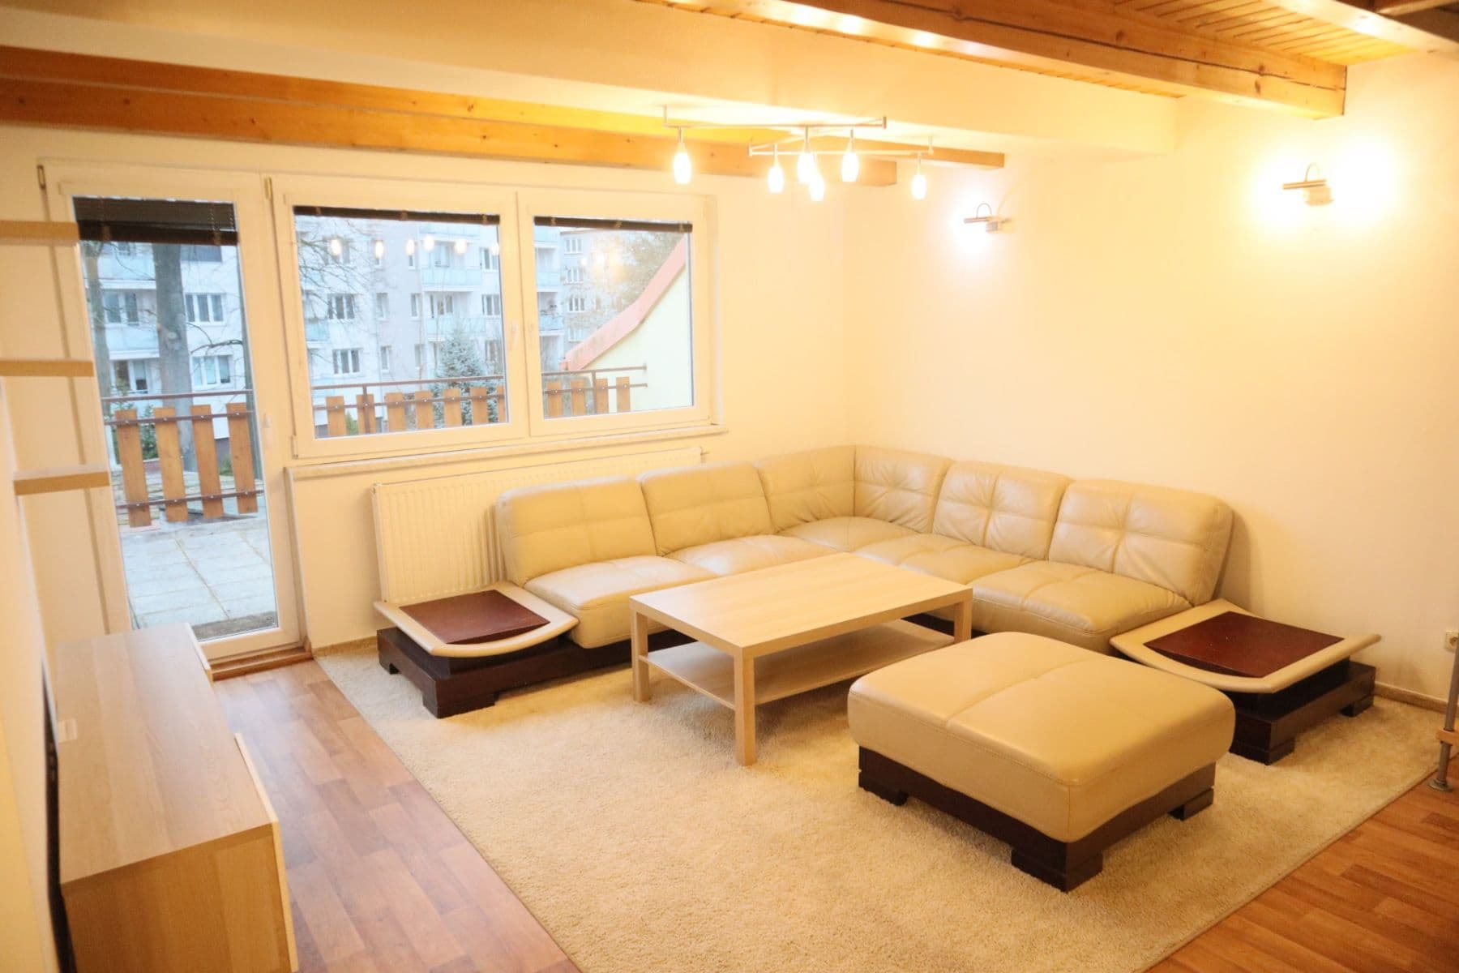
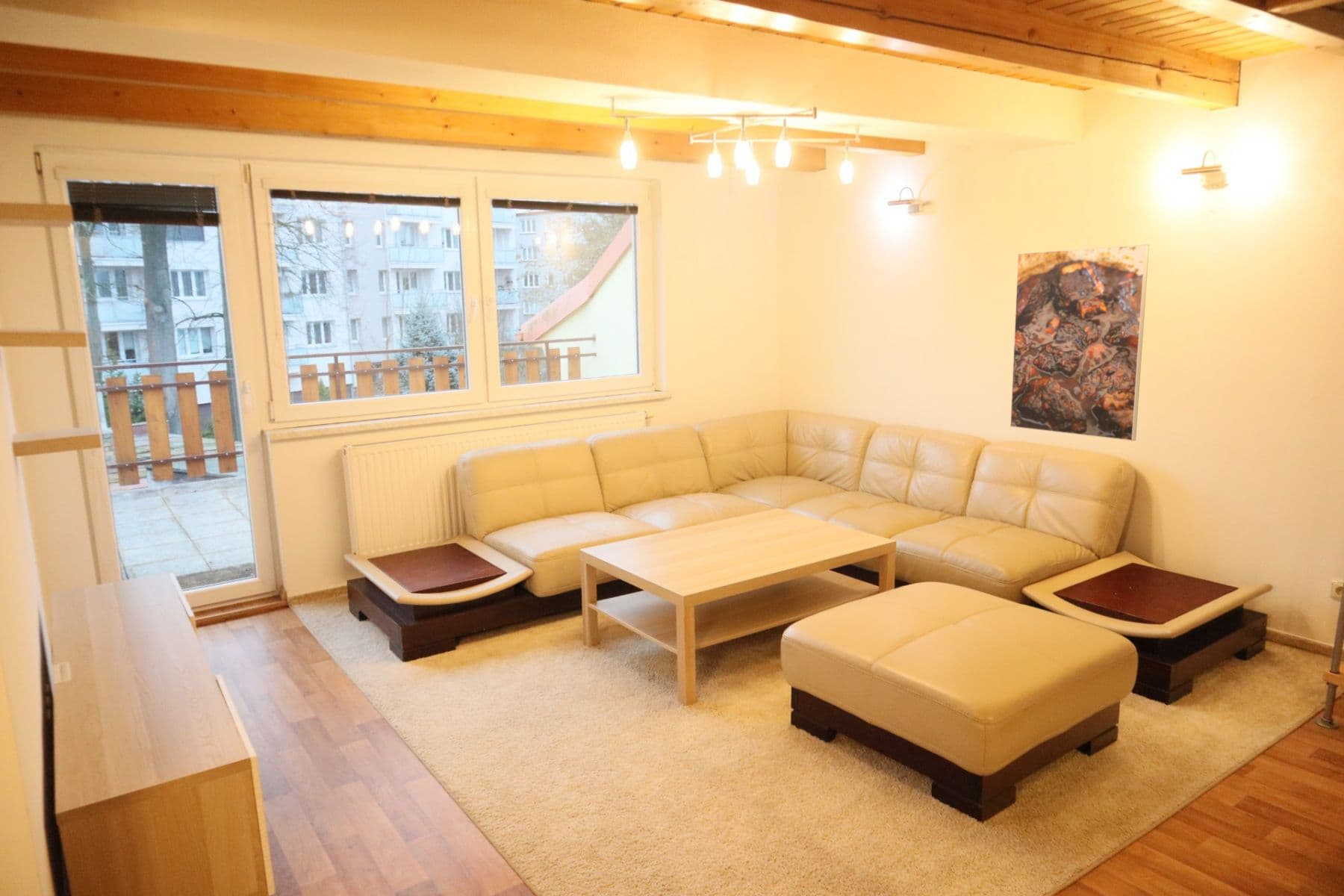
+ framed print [1009,244,1150,442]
